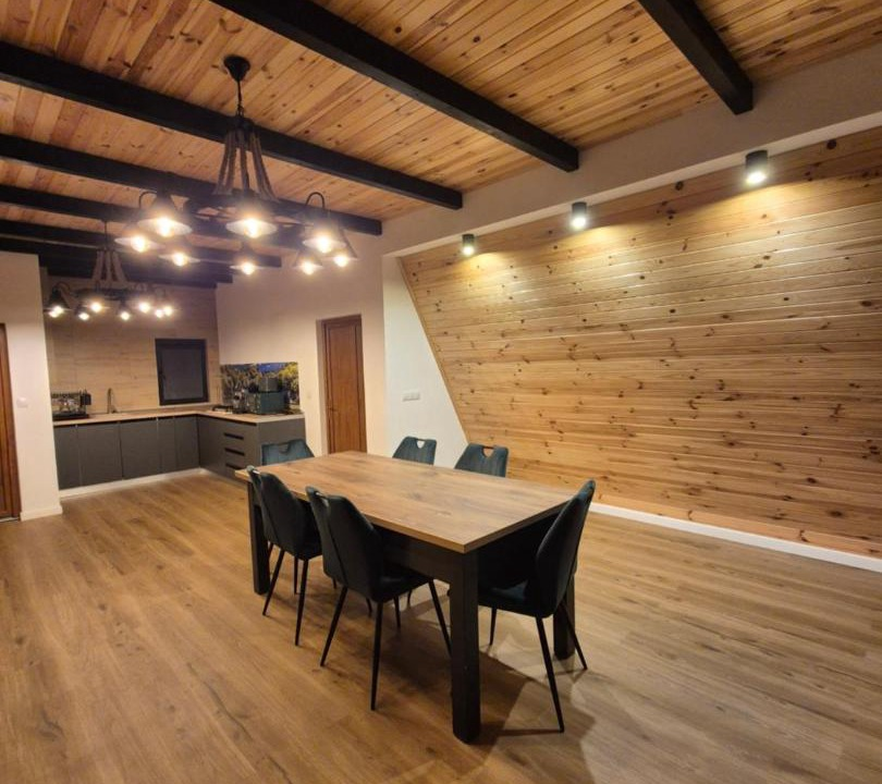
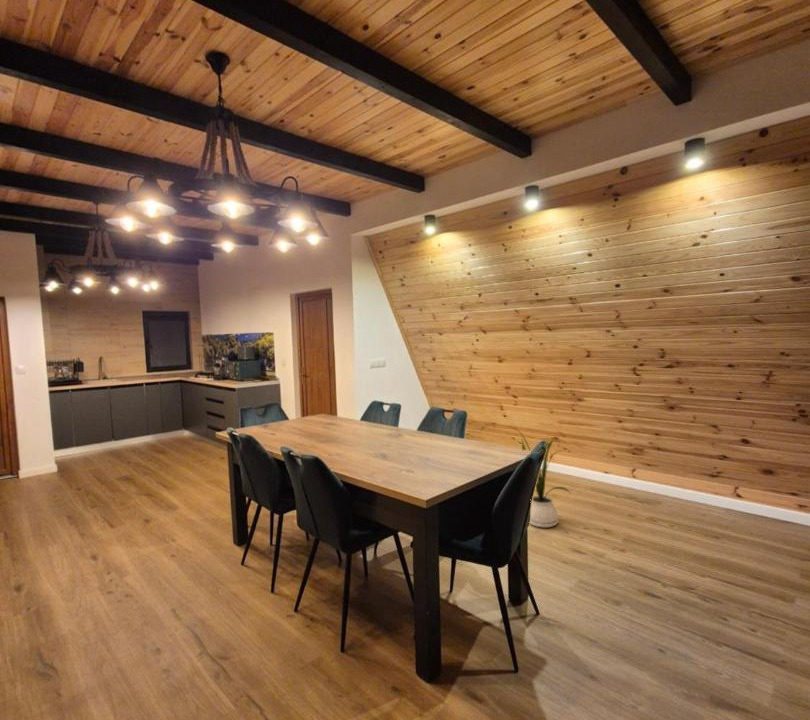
+ house plant [508,425,572,529]
